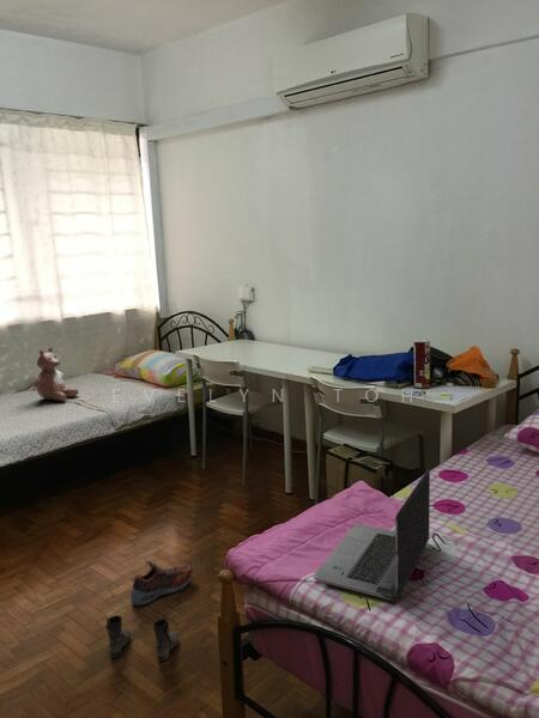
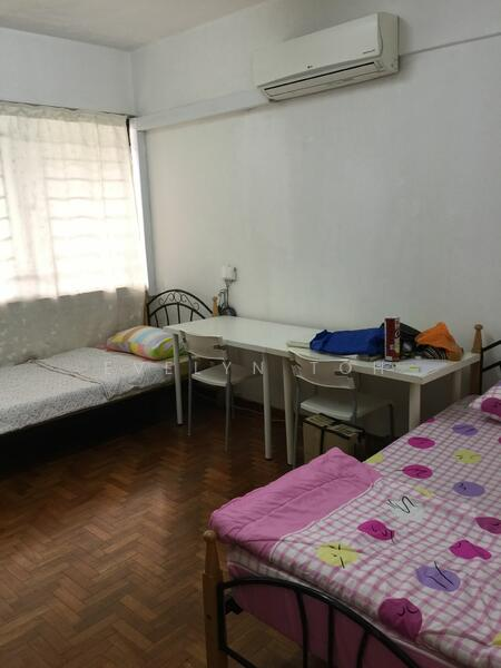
- shoe [129,559,194,607]
- laptop computer [313,468,431,602]
- boots [104,614,180,662]
- stuffed bear [32,346,80,402]
